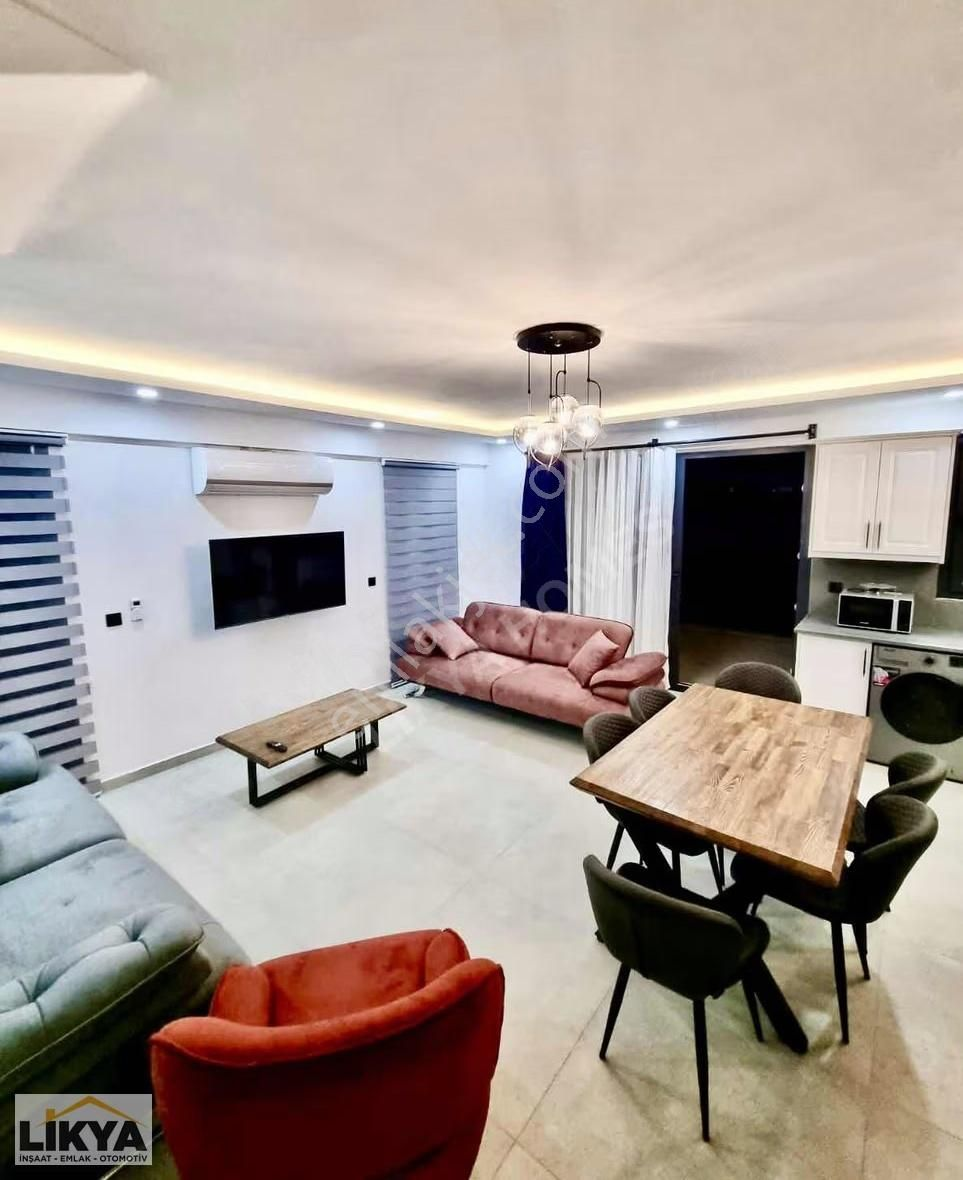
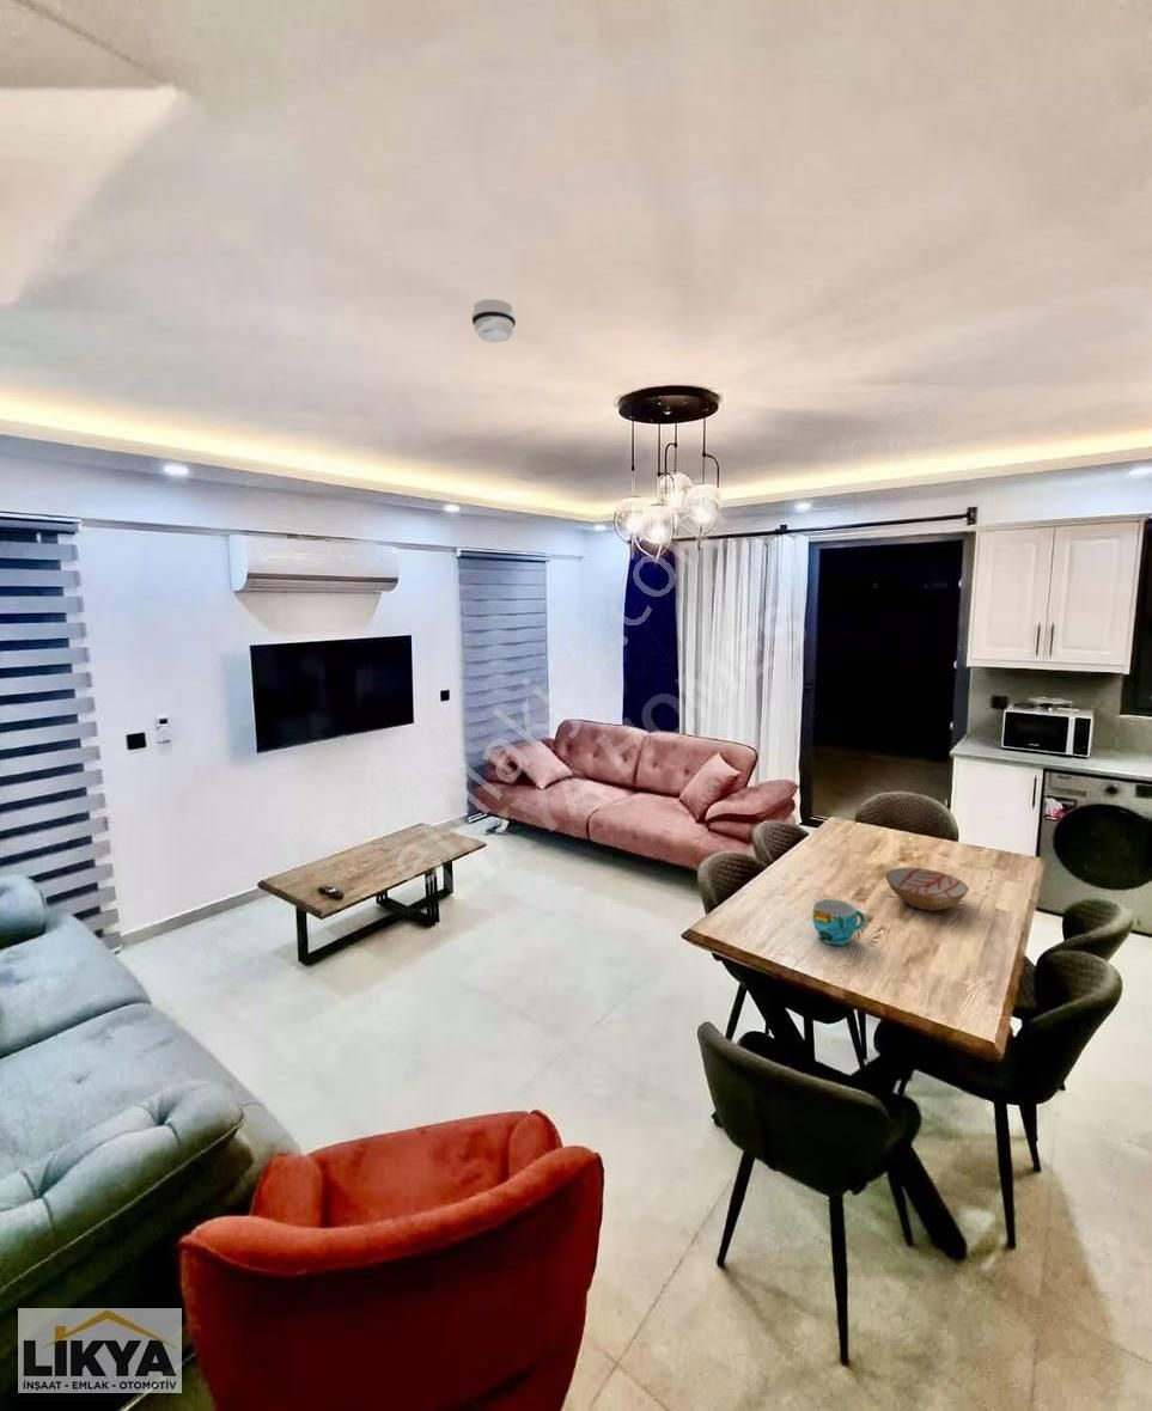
+ smoke detector [470,298,517,343]
+ bowl [884,867,970,912]
+ cup [811,898,866,946]
